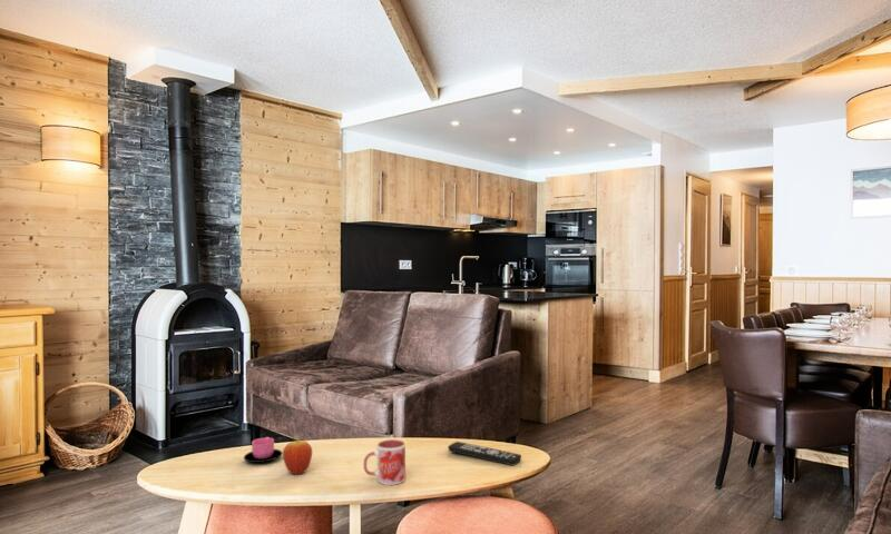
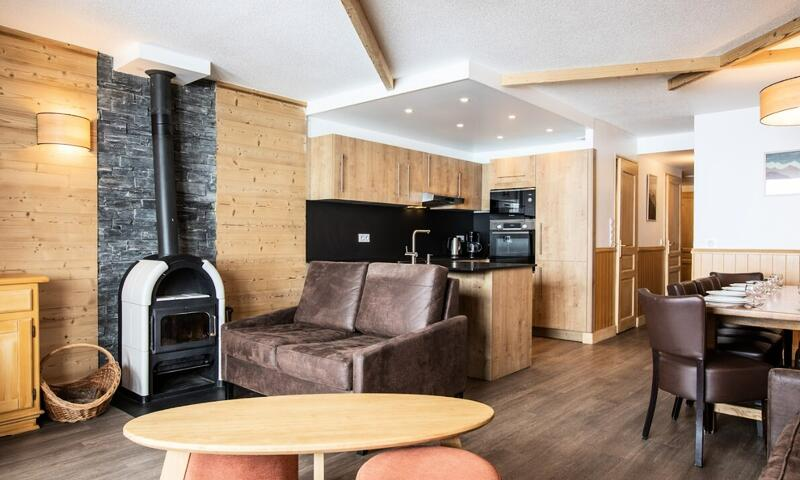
- mug [363,438,407,486]
- fruit [282,438,313,475]
- cup [243,436,283,464]
- remote control [447,441,522,466]
